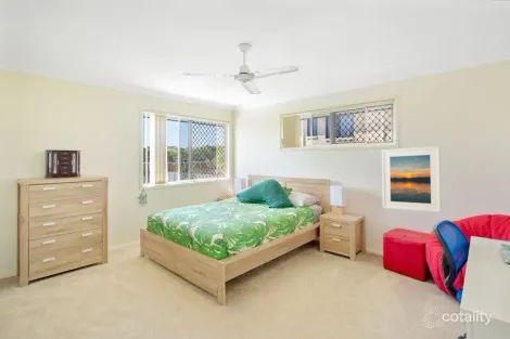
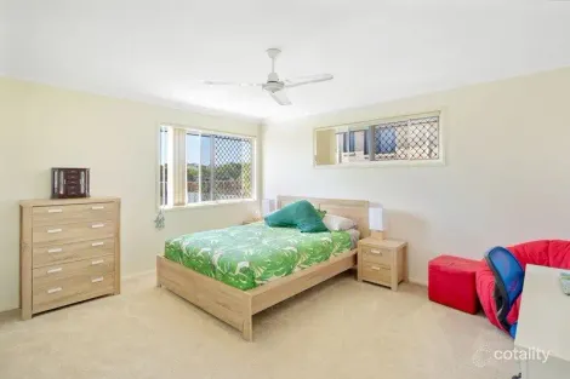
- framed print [381,145,443,213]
